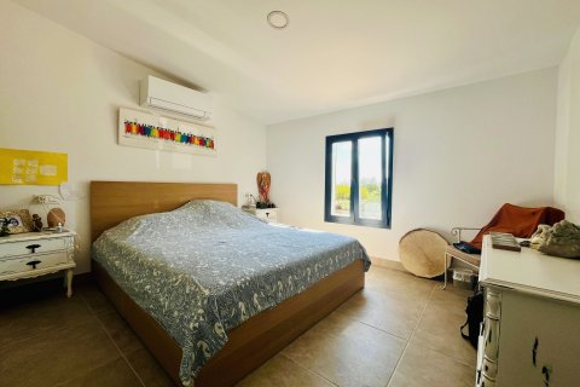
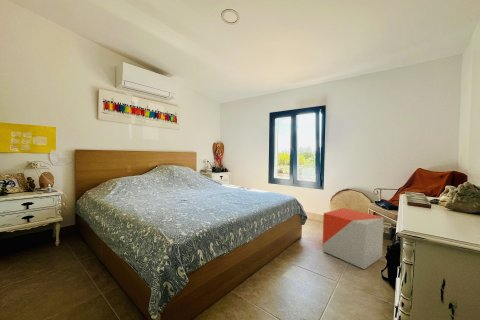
+ stool [322,207,384,270]
